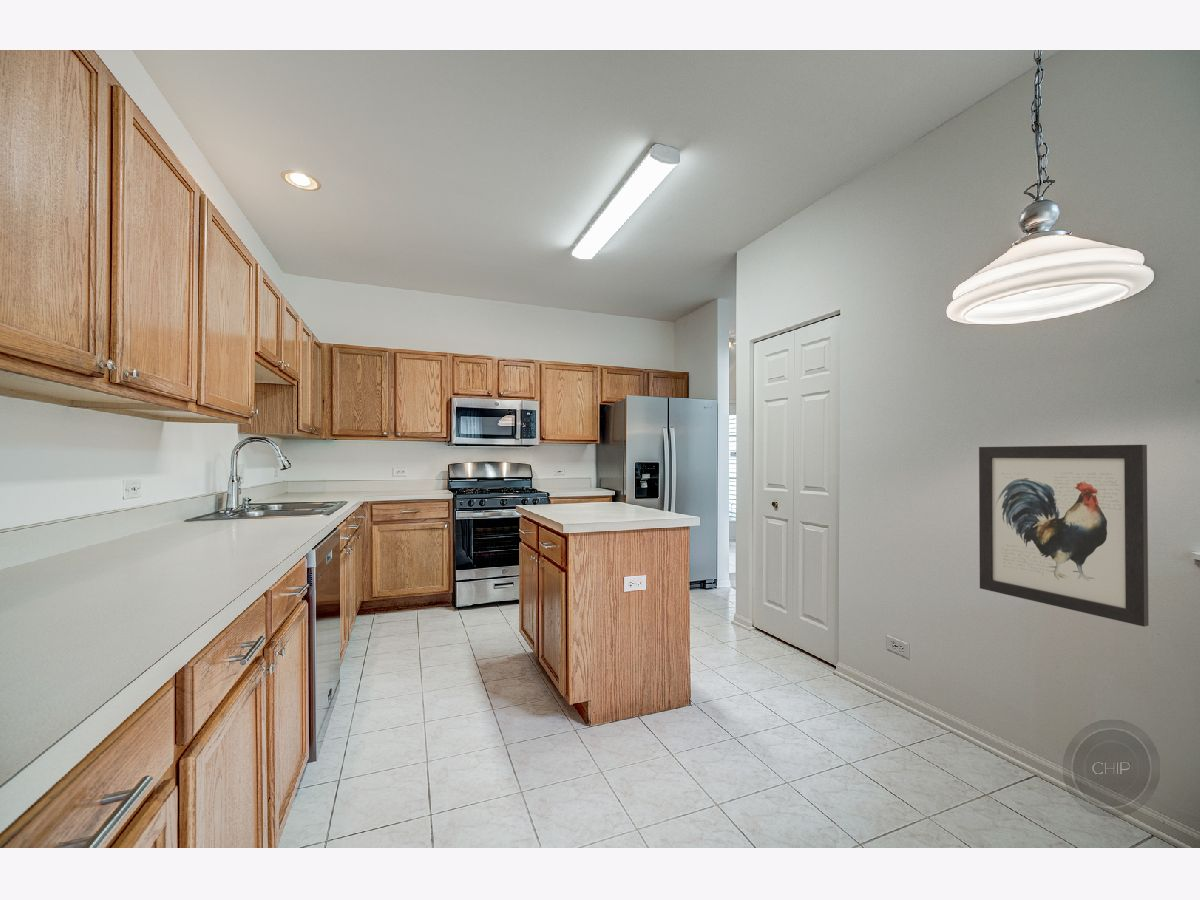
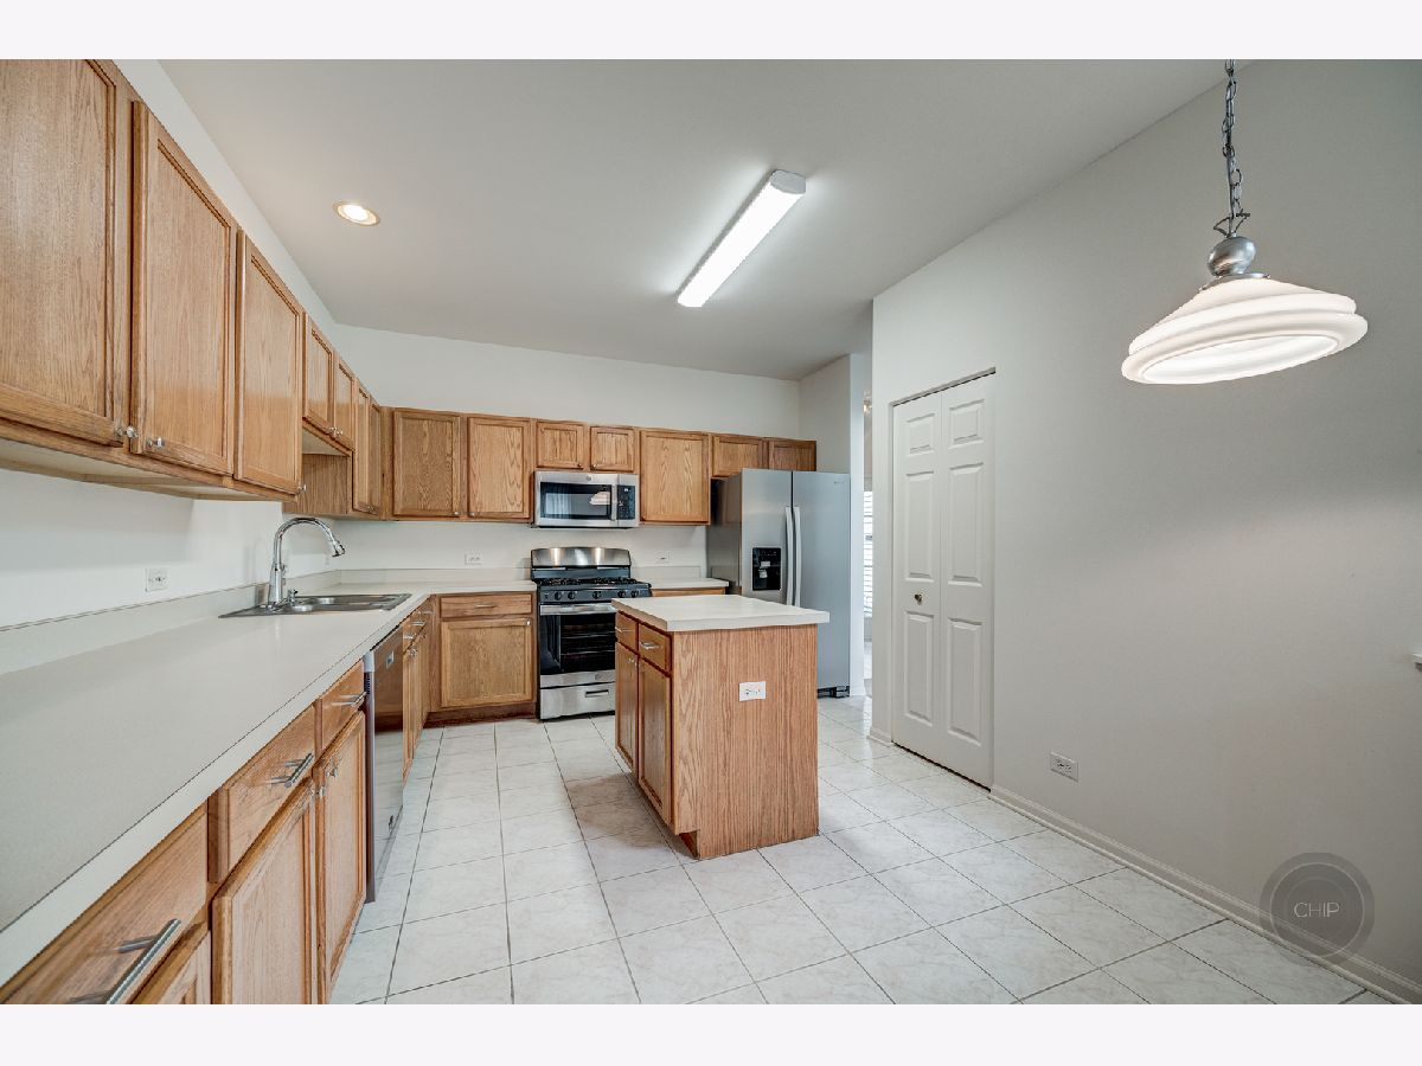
- wall art [978,444,1150,628]
